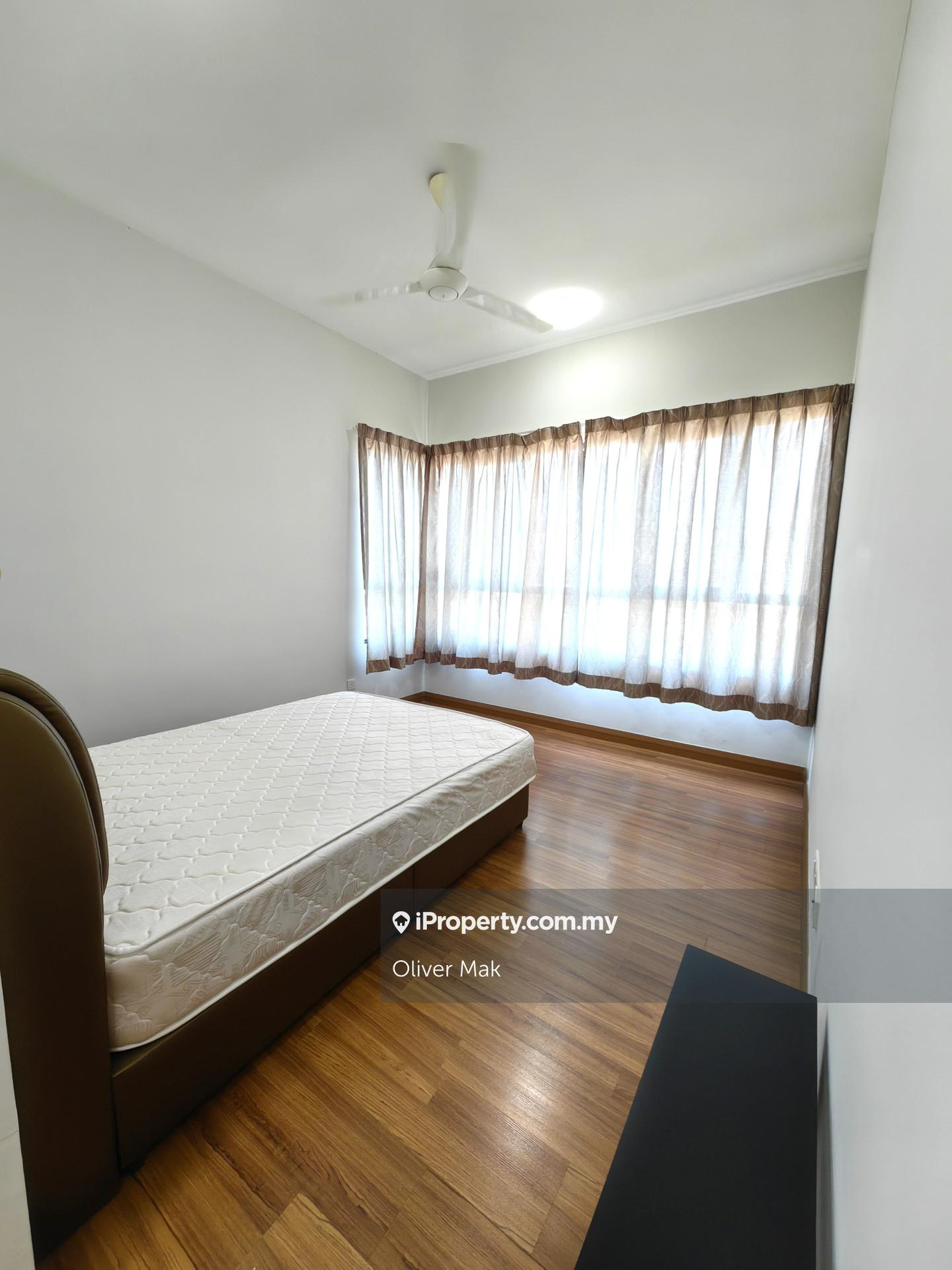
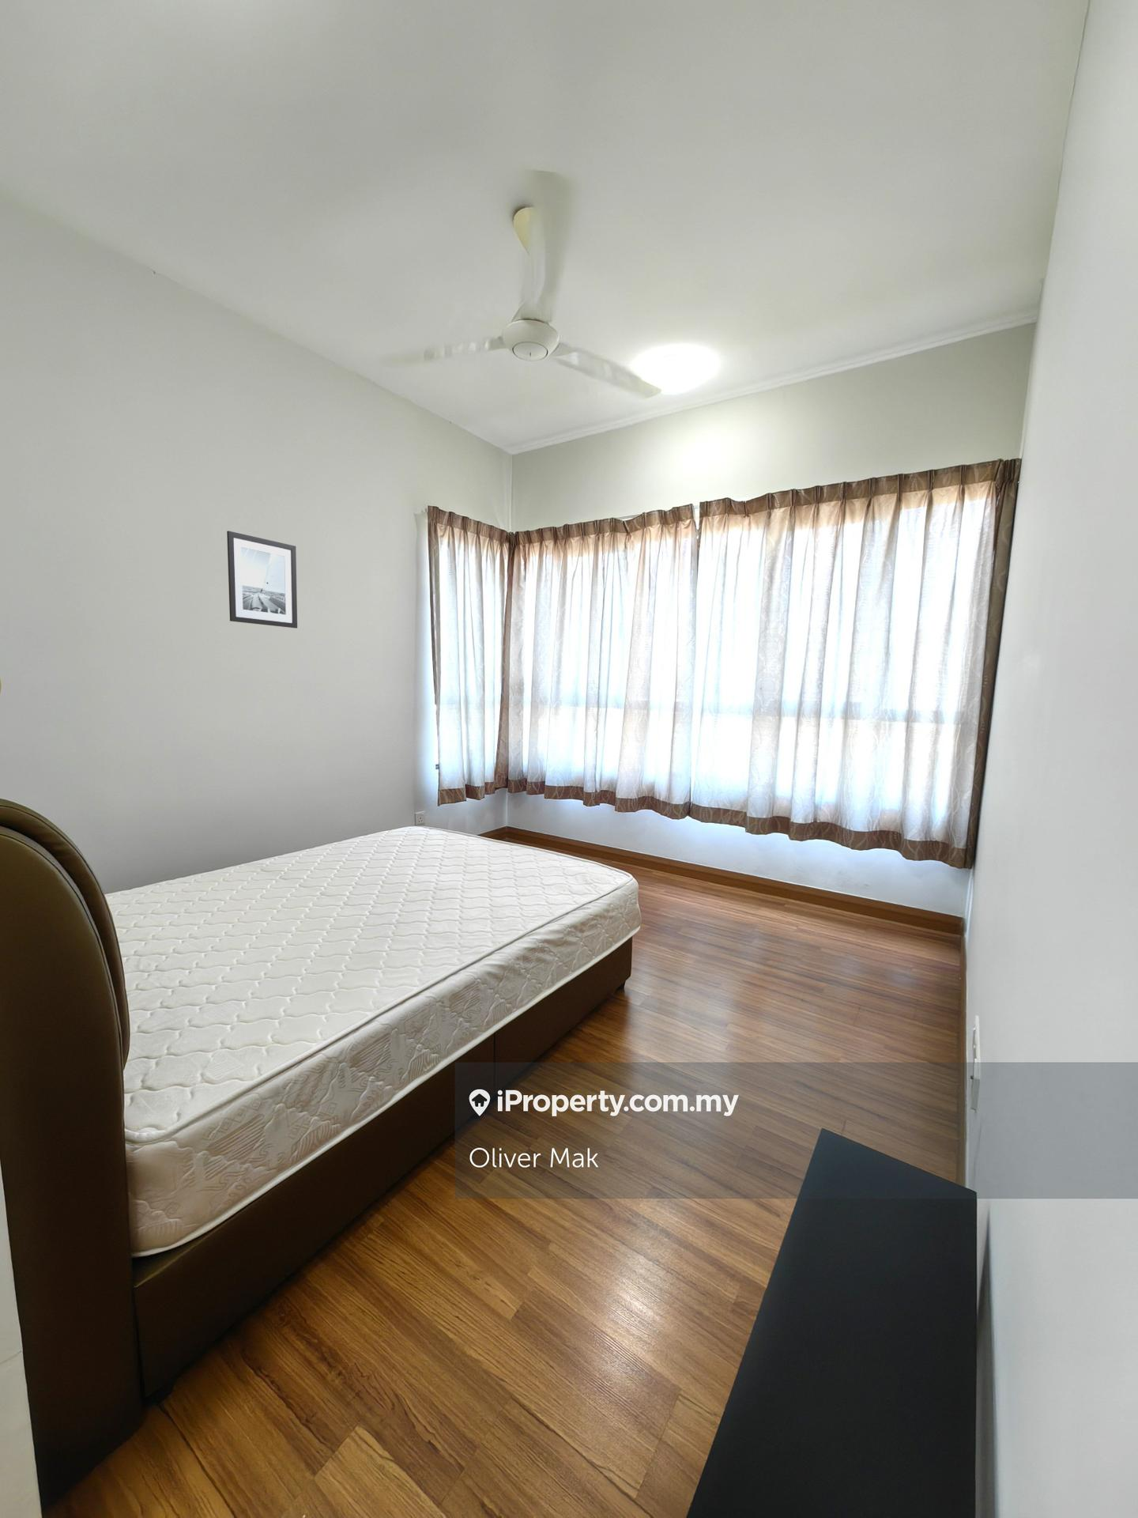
+ wall art [226,531,298,630]
